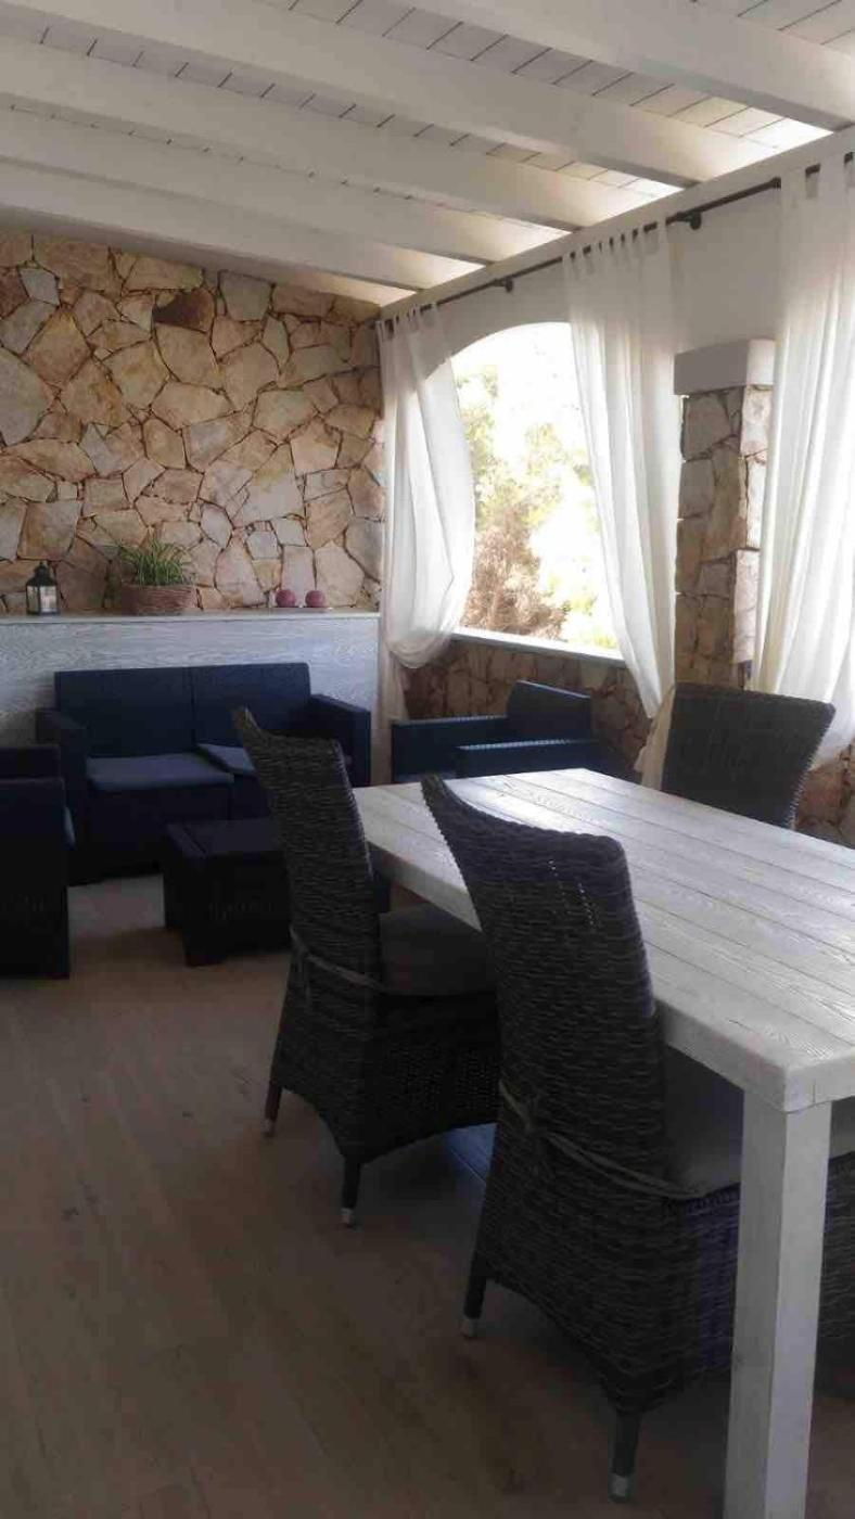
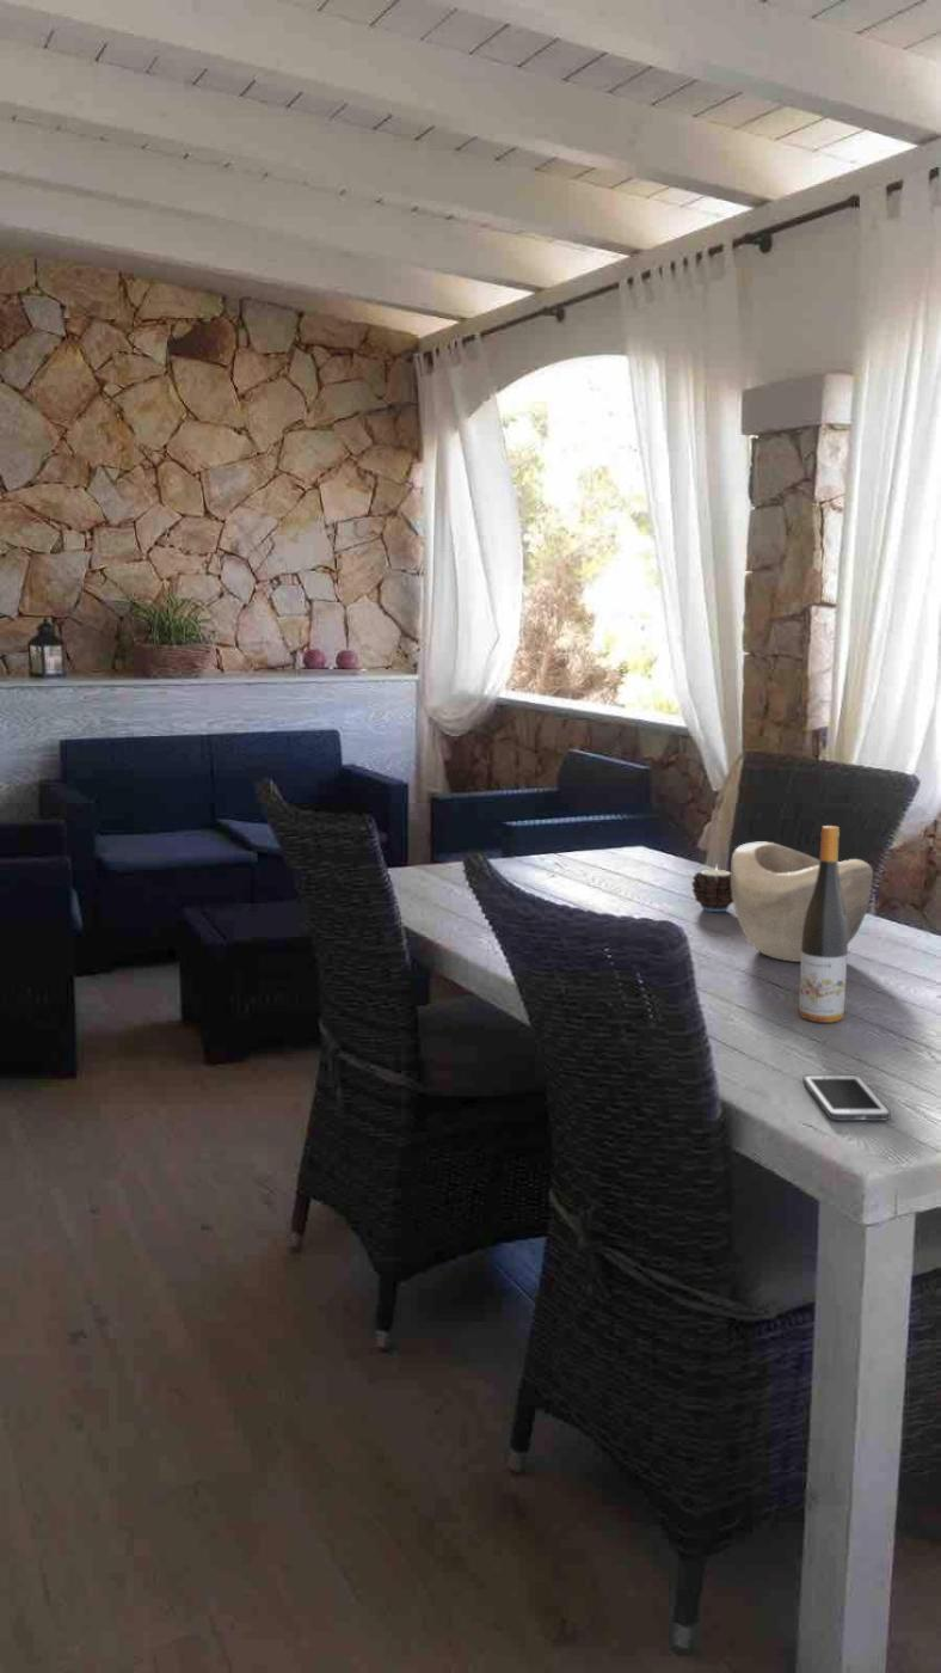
+ decorative bowl [730,841,874,963]
+ candle [690,864,733,913]
+ wine bottle [798,825,849,1024]
+ cell phone [801,1073,892,1122]
